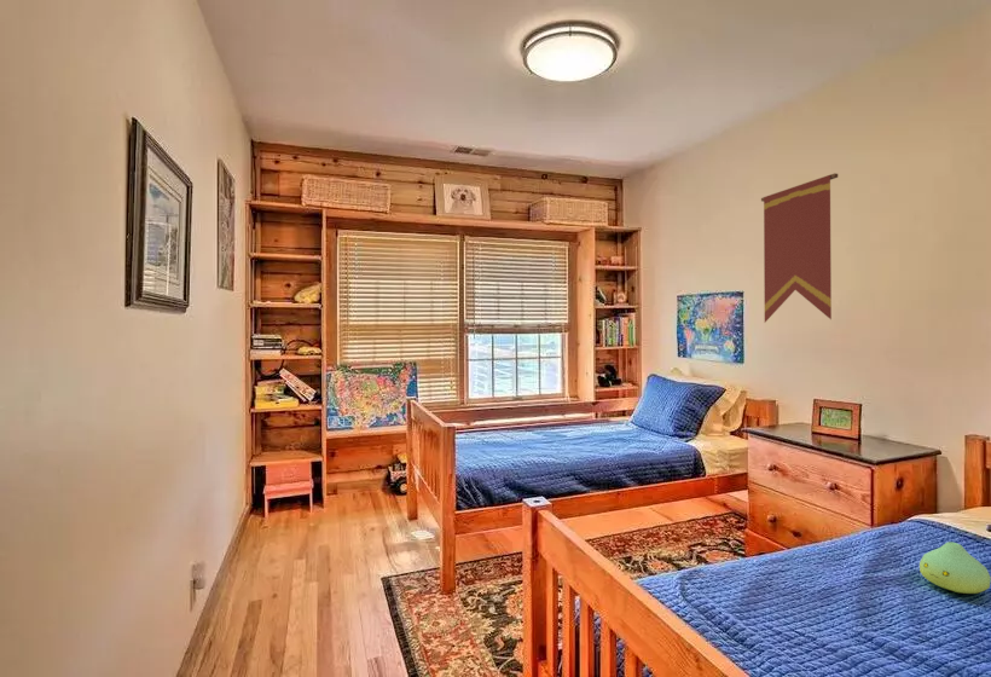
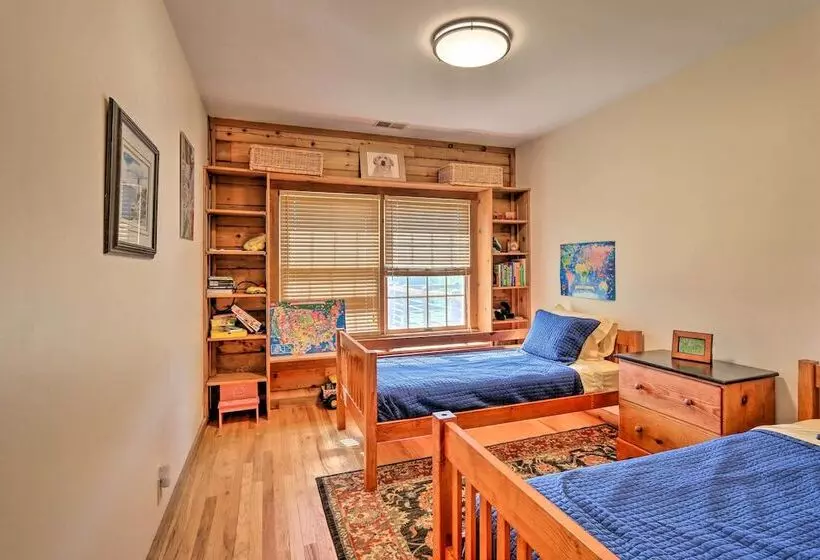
- plush toy [918,540,991,595]
- pennant [760,172,839,323]
